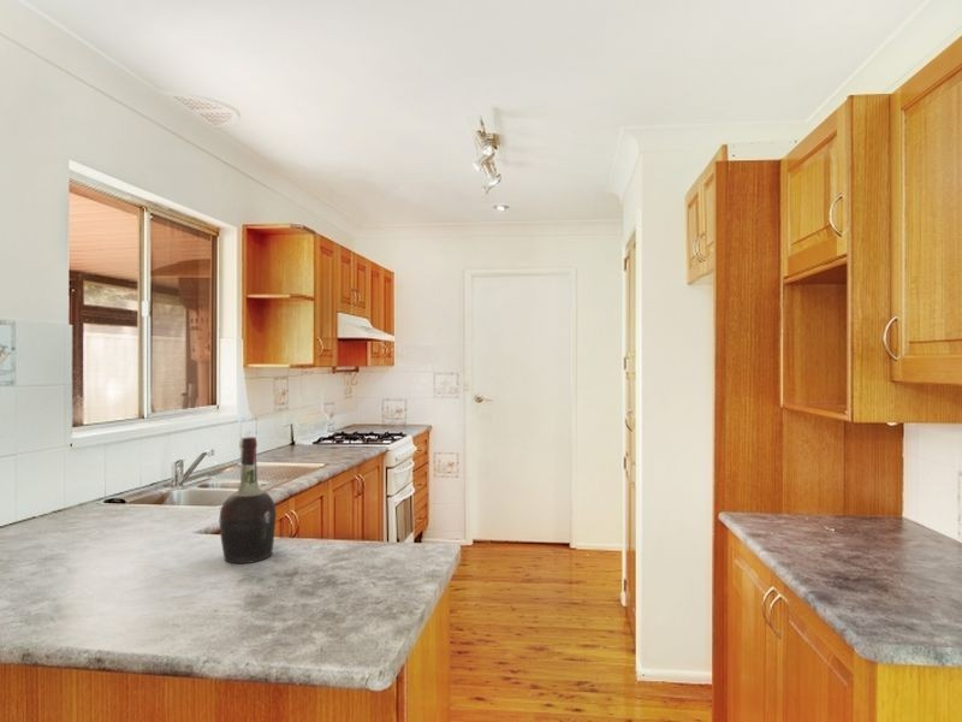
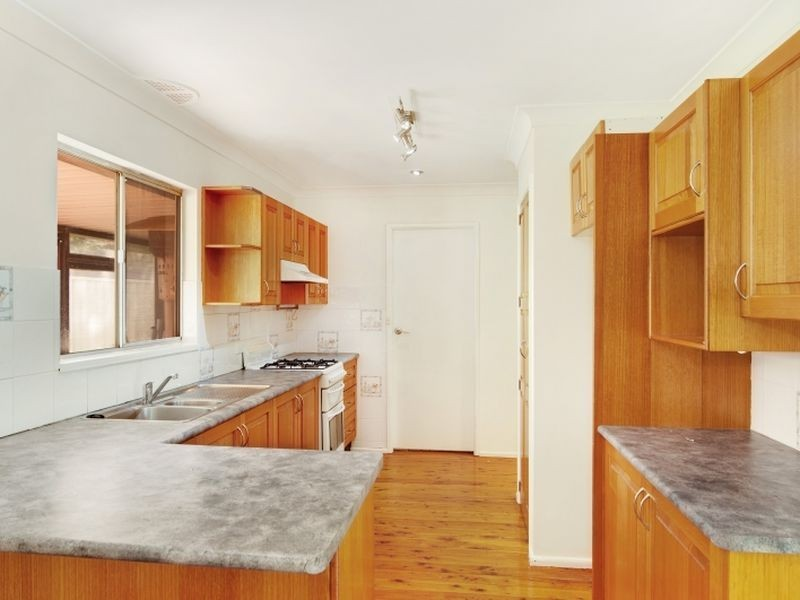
- cognac bottle [218,436,278,564]
